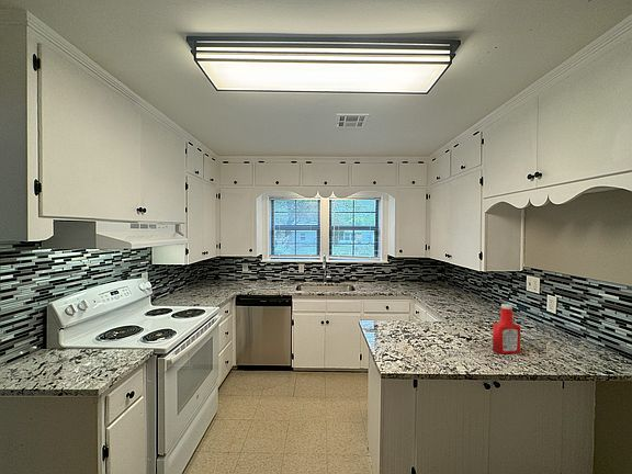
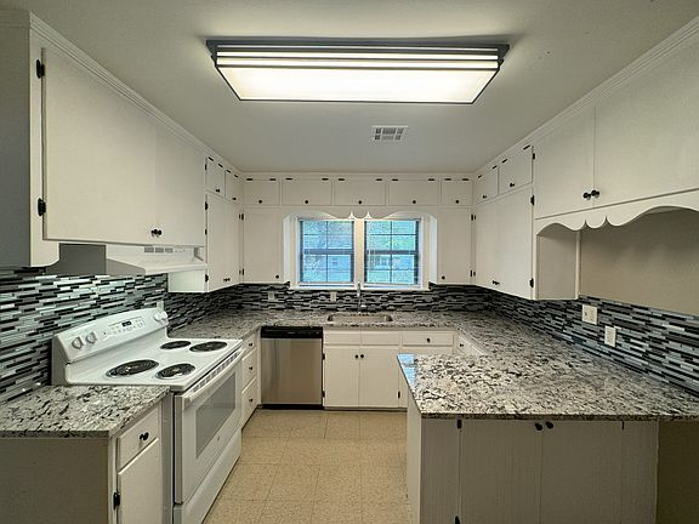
- soap bottle [492,303,521,354]
